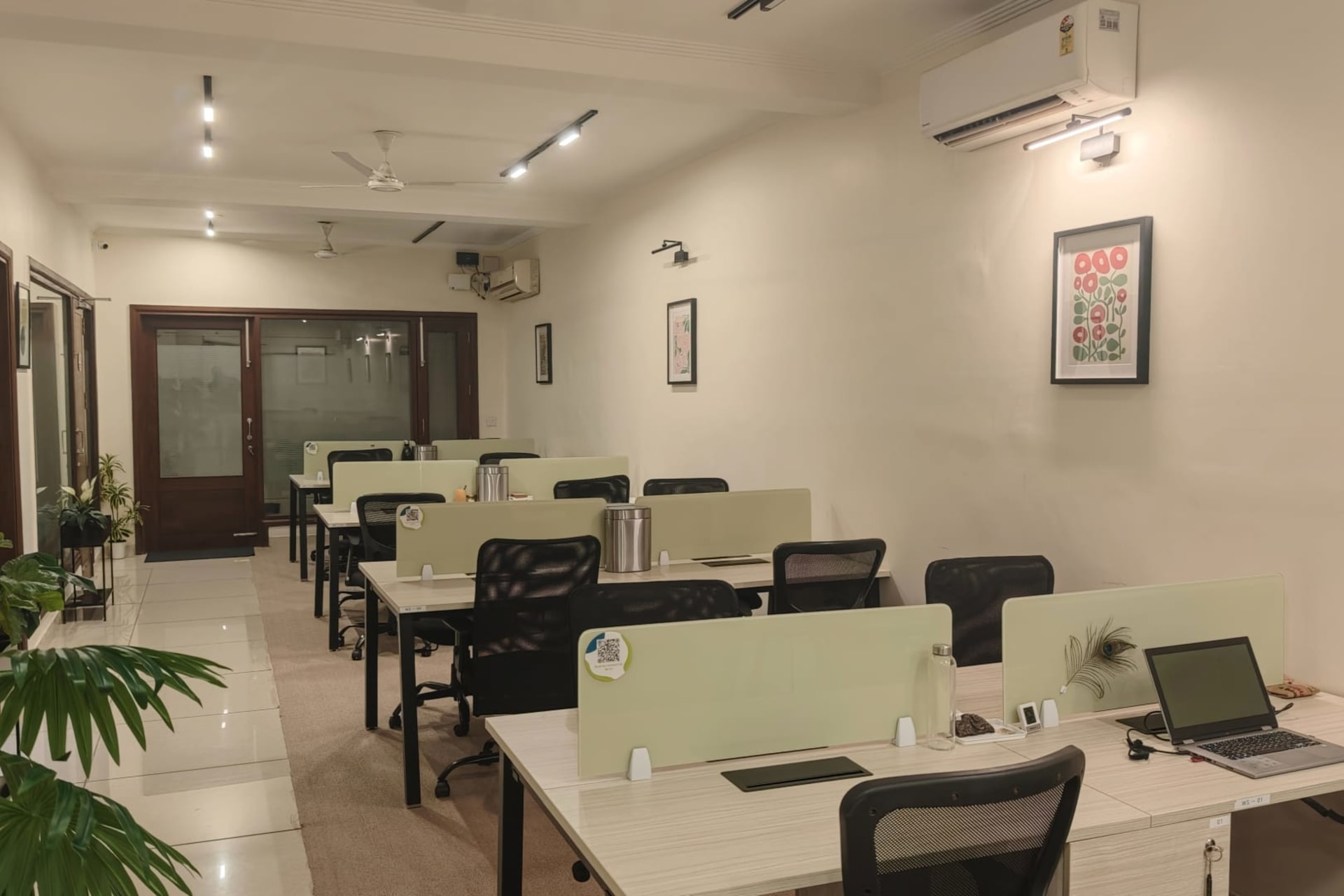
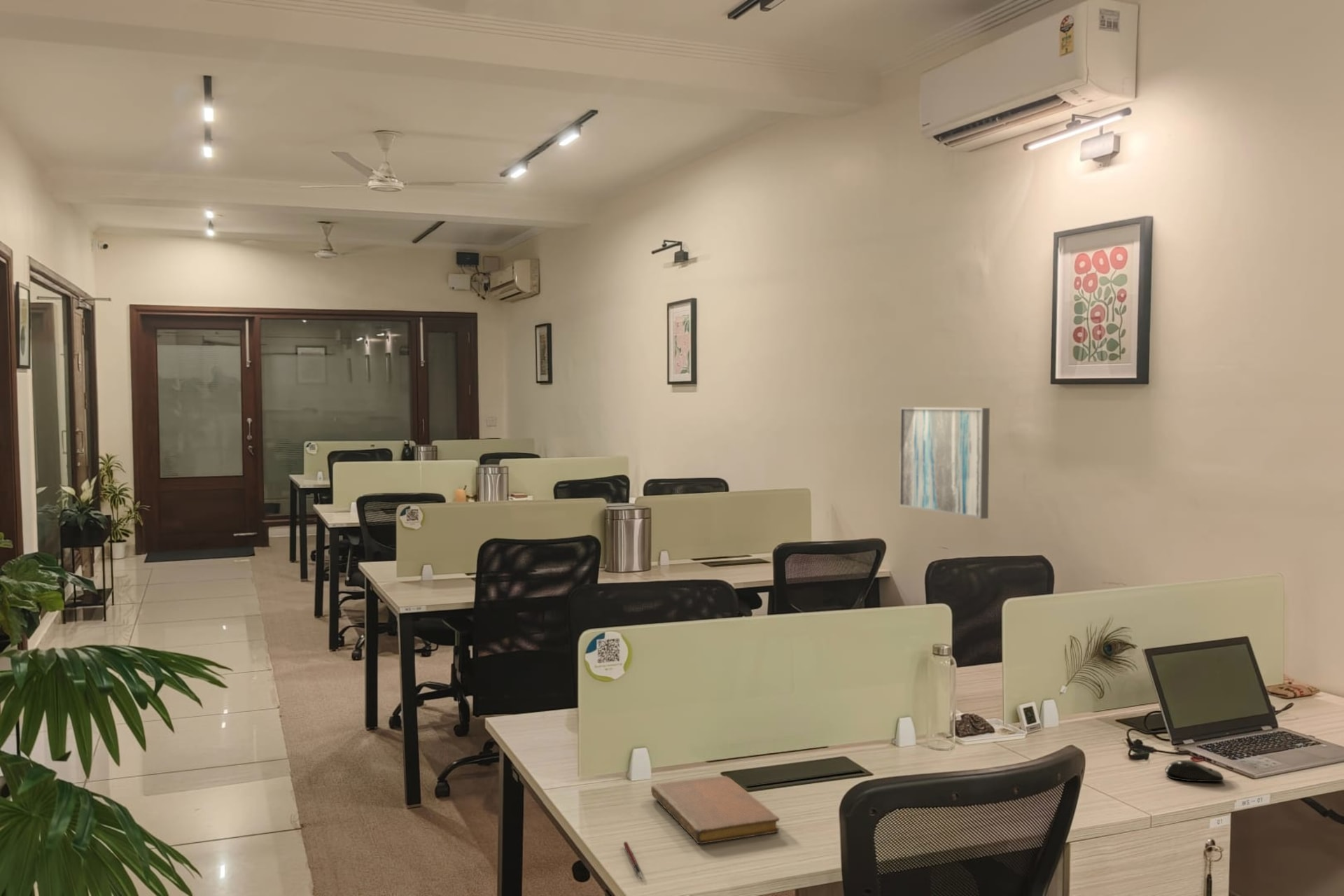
+ pen [623,841,643,879]
+ computer mouse [1164,759,1224,783]
+ notebook [650,775,780,844]
+ wall art [899,407,991,519]
